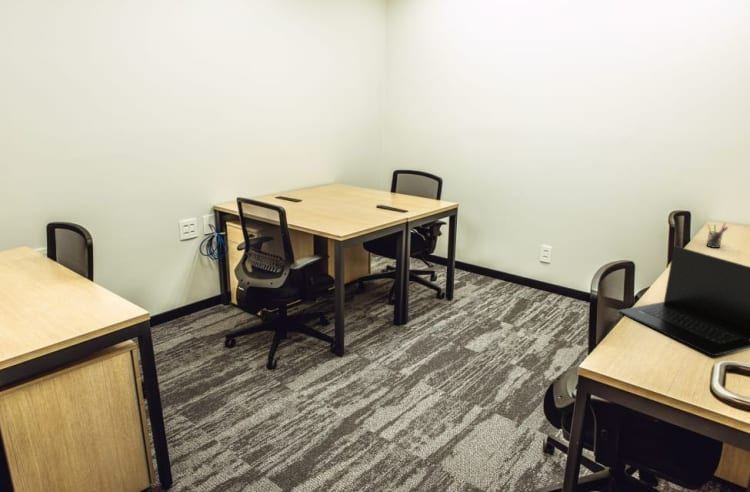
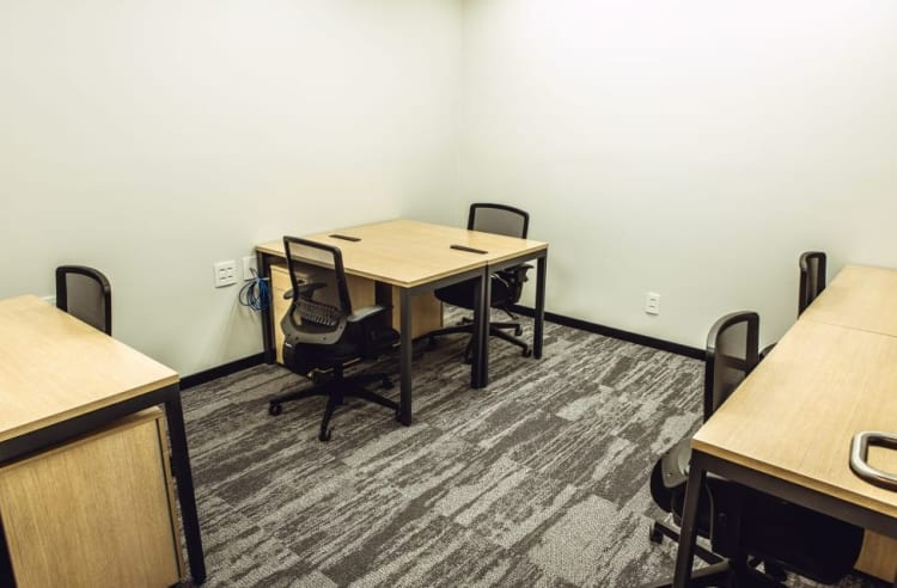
- laptop [618,245,750,357]
- pen holder [705,222,729,249]
